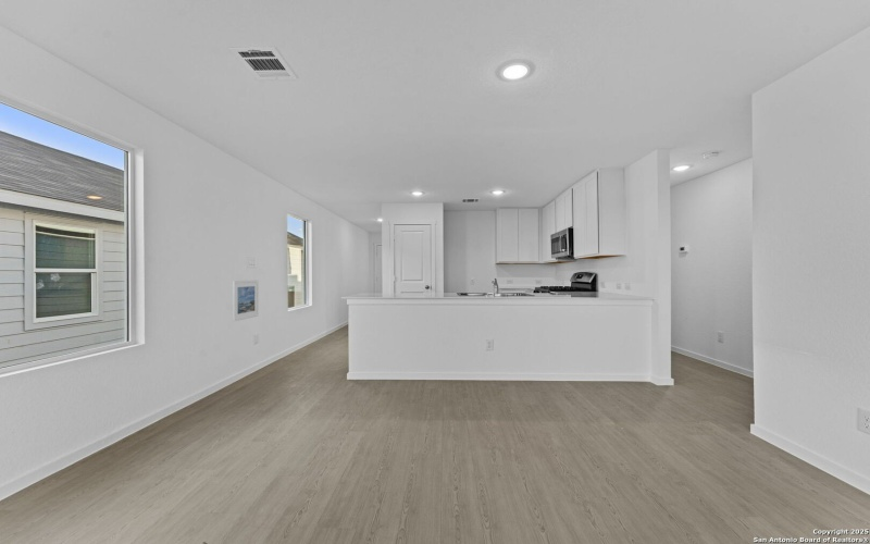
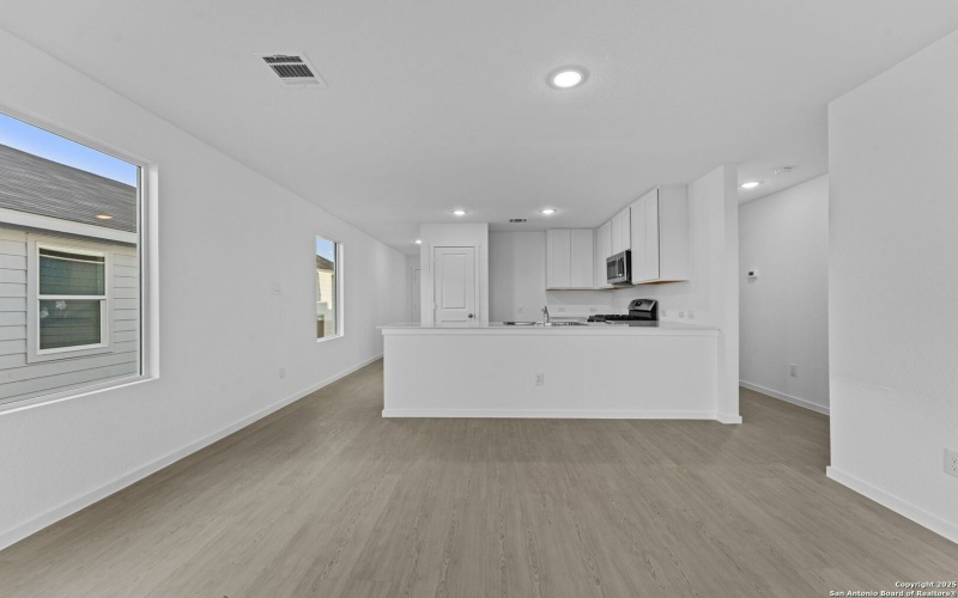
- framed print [232,280,259,322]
